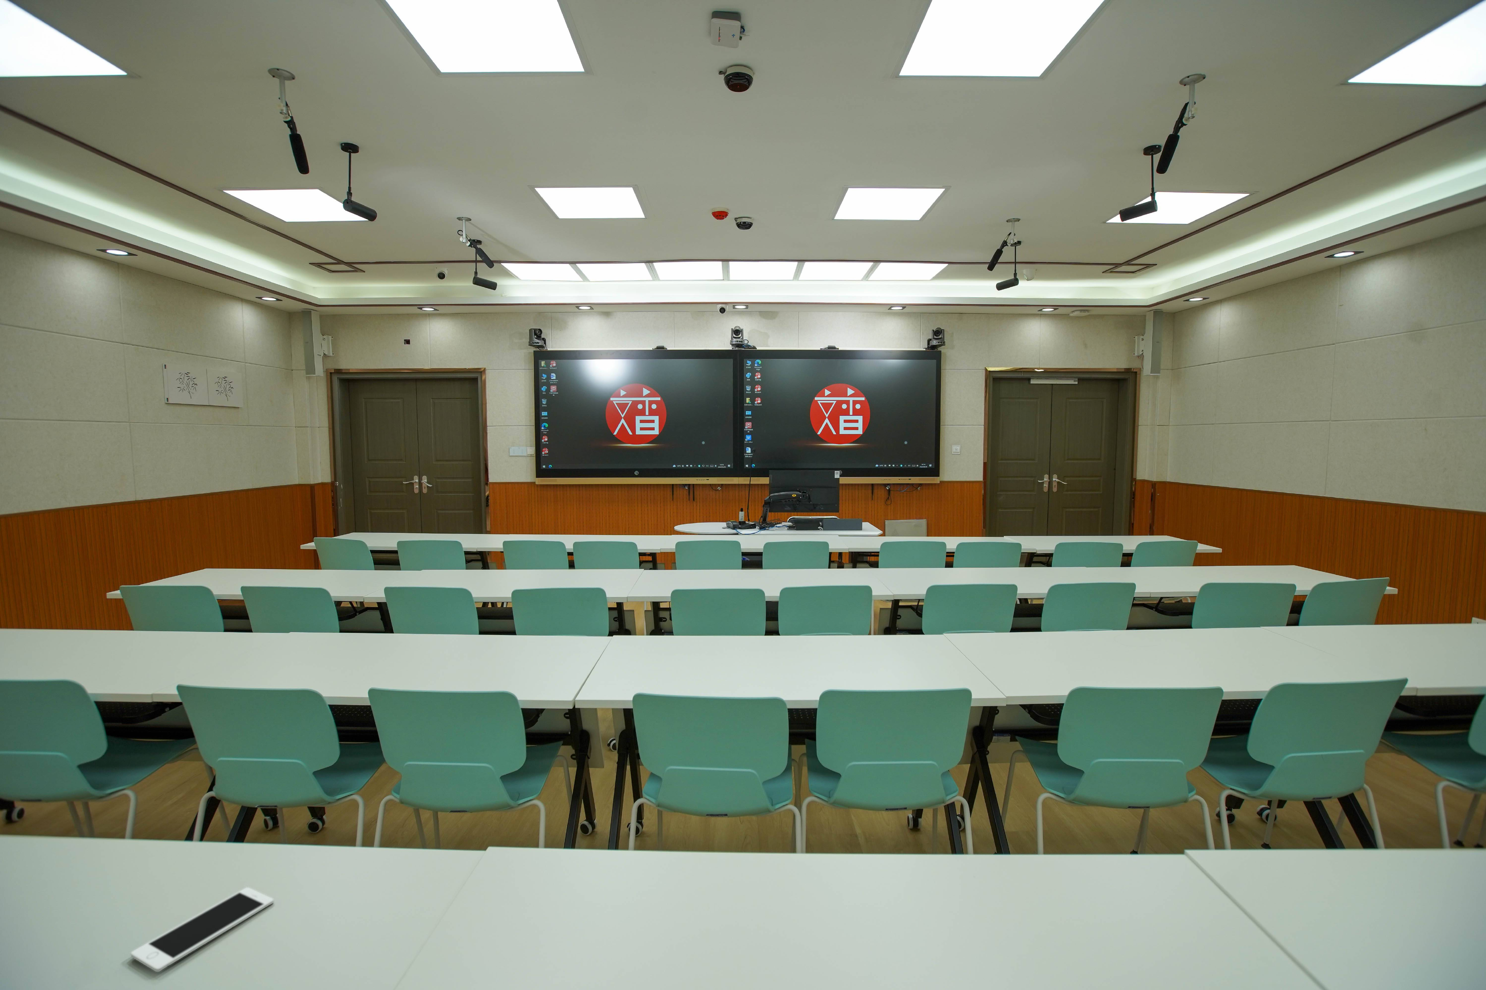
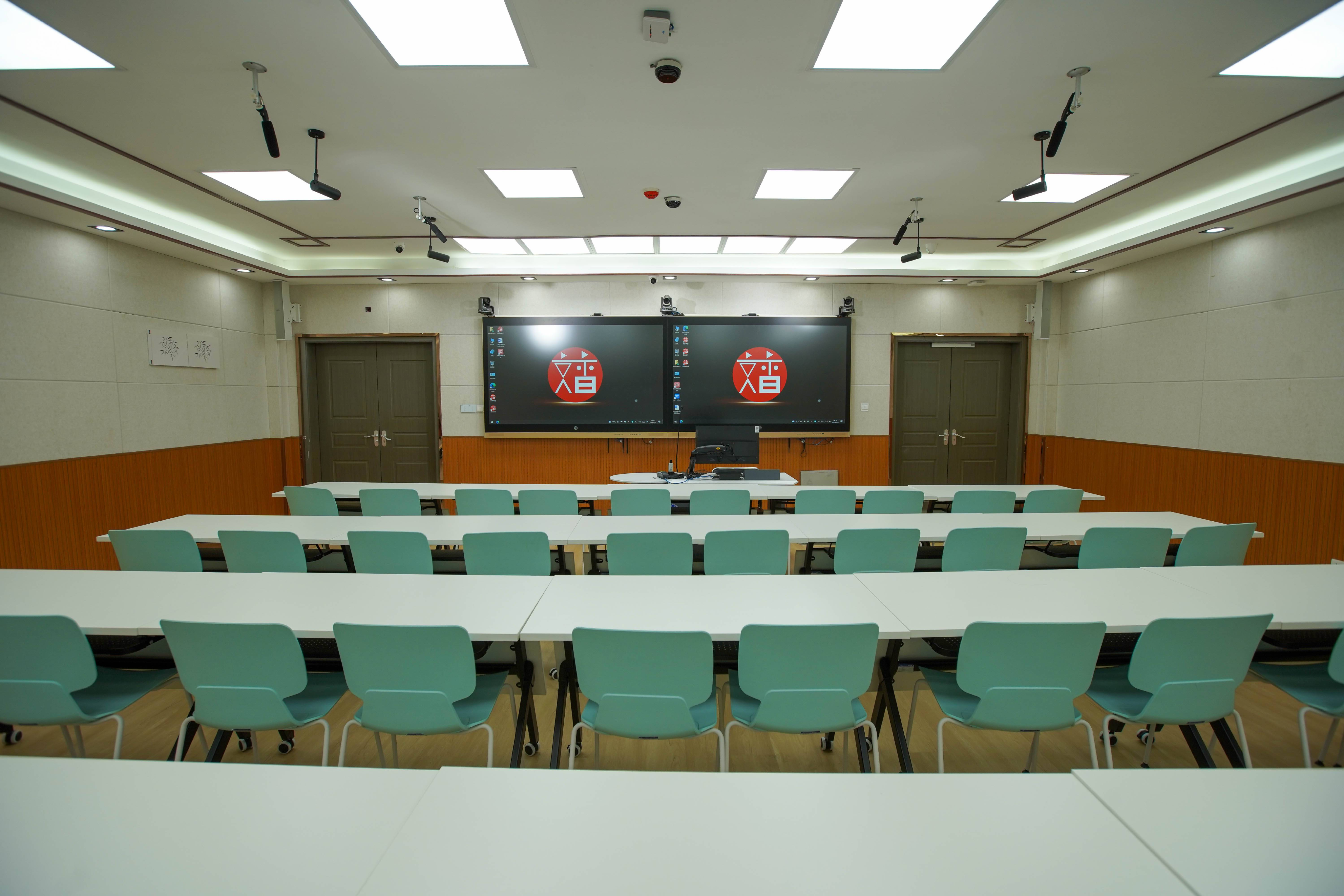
- cell phone [130,887,274,972]
